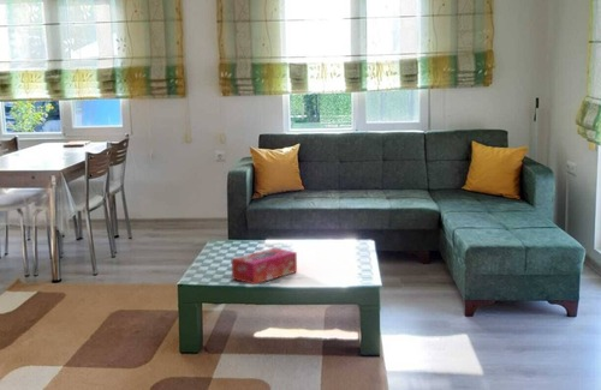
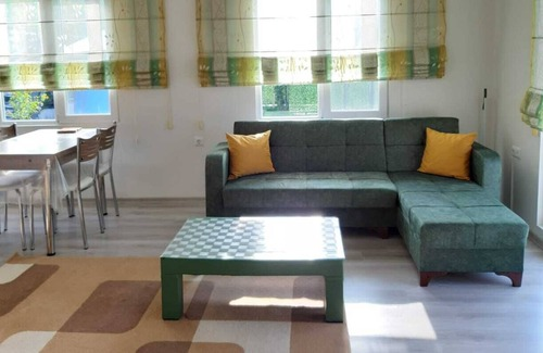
- tissue box [231,247,298,286]
